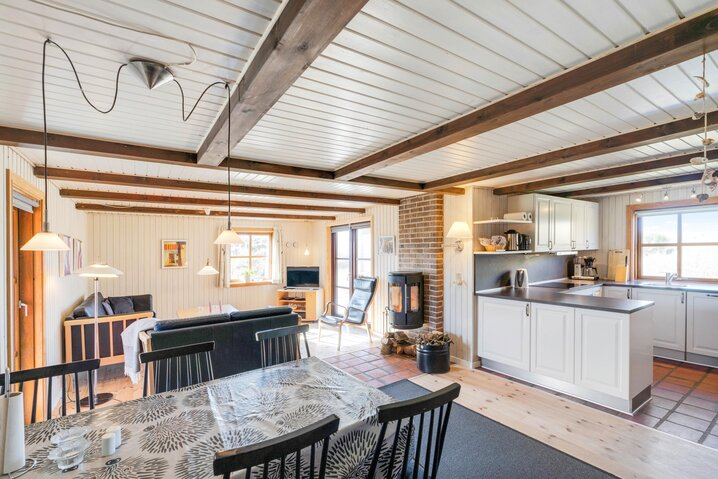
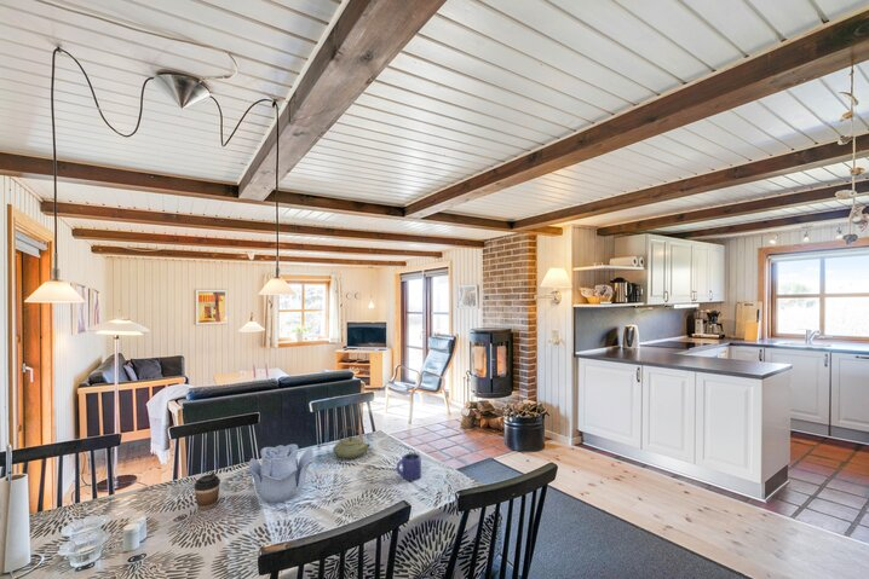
+ coffee cup [192,471,221,511]
+ teapot [332,425,372,459]
+ decorative bowl [244,444,315,504]
+ mug [395,452,422,482]
